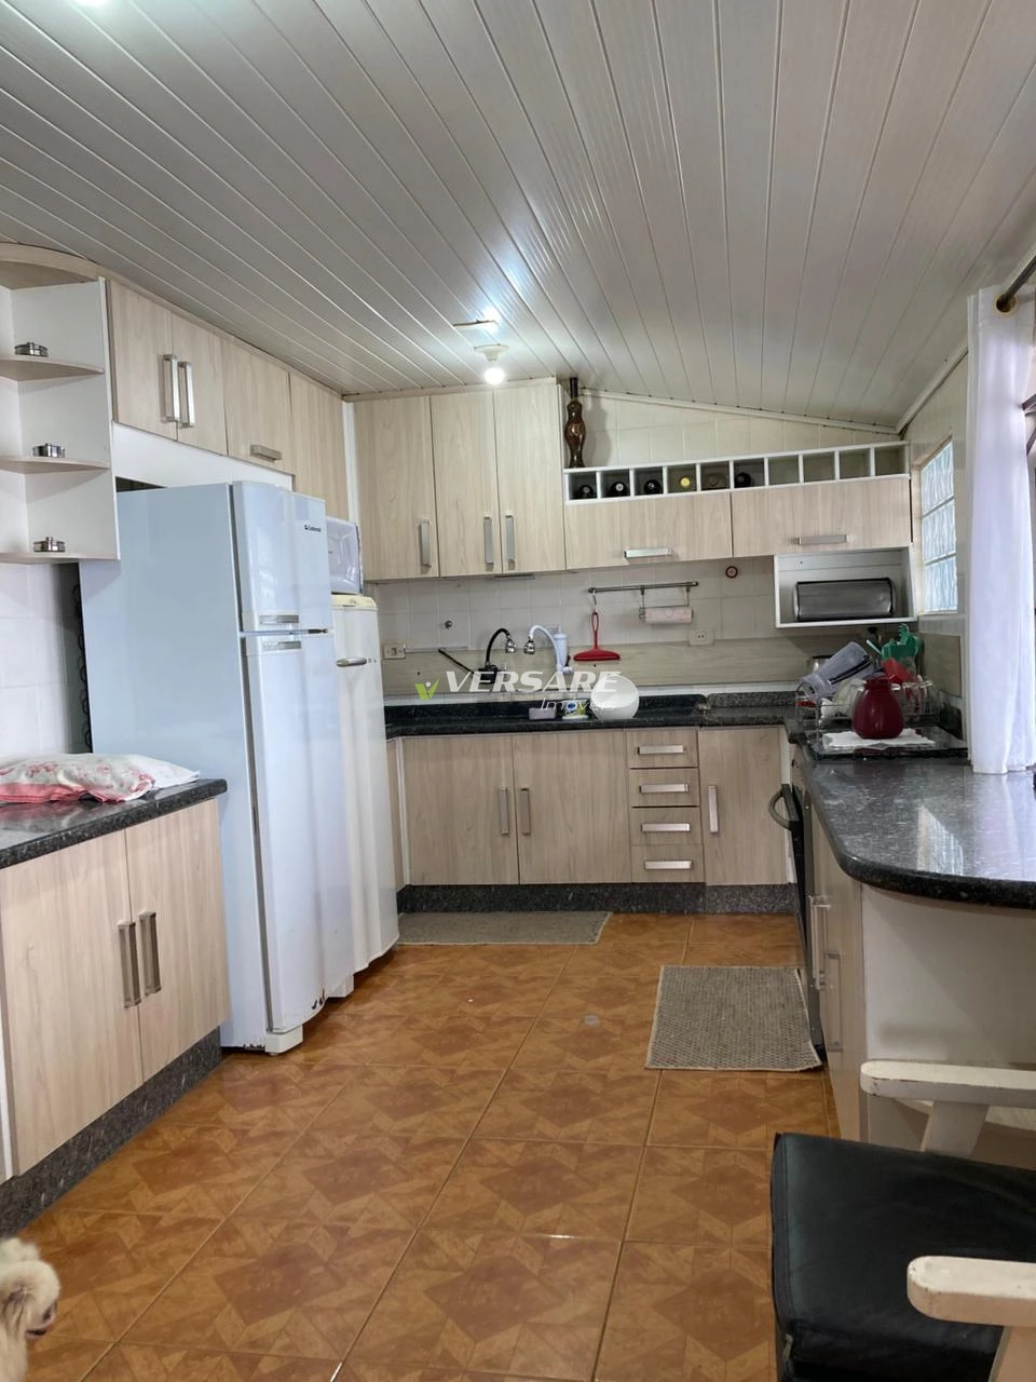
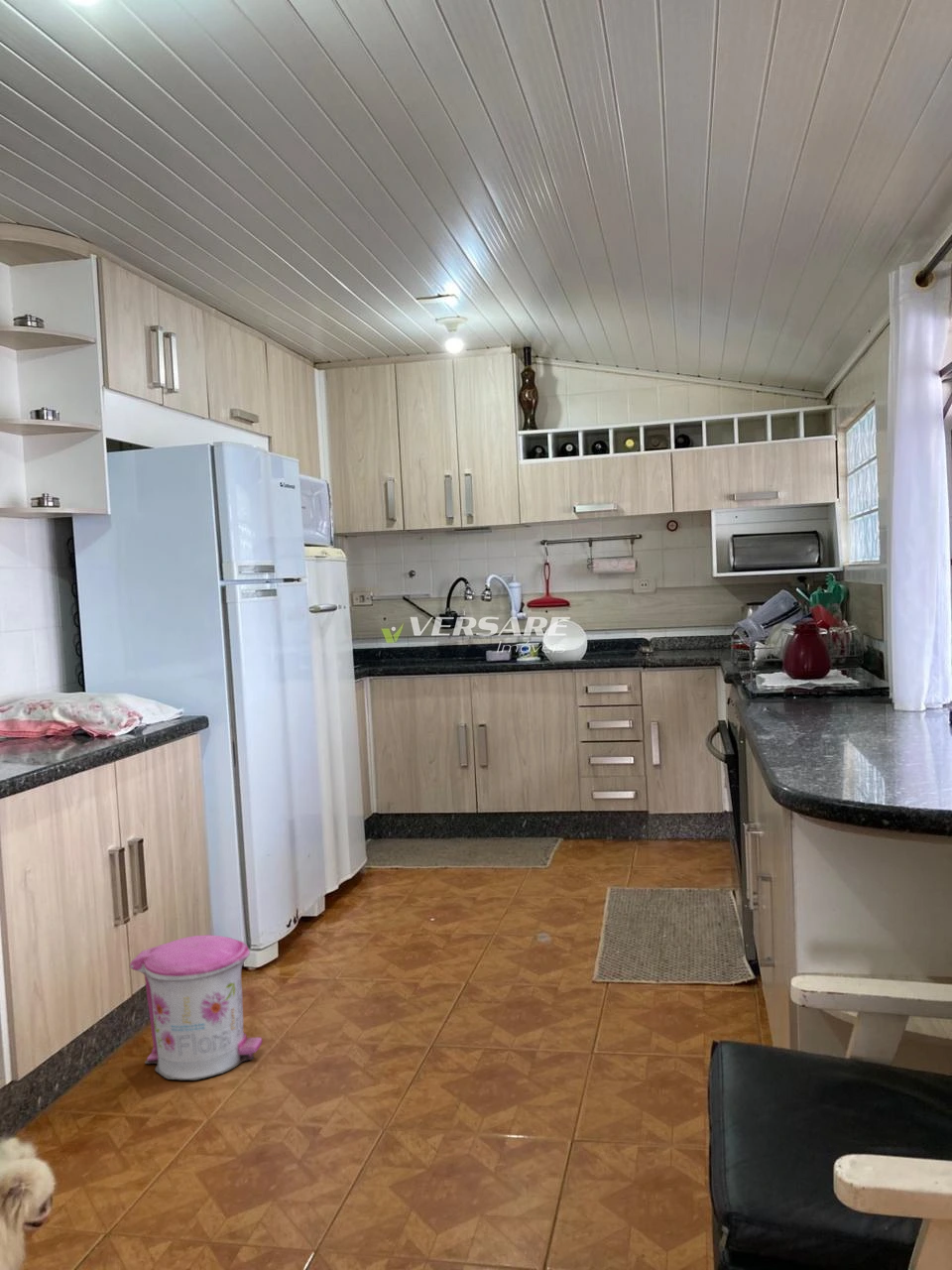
+ trash can [129,934,263,1080]
